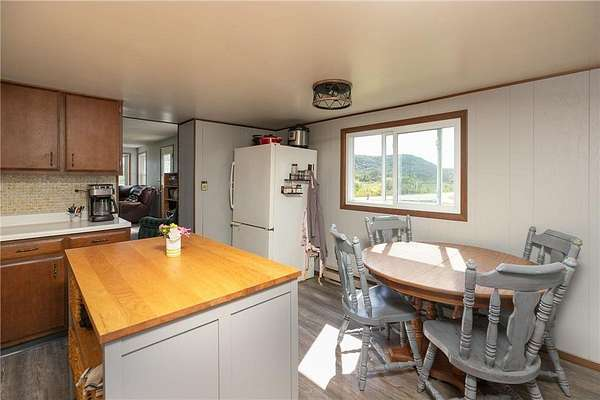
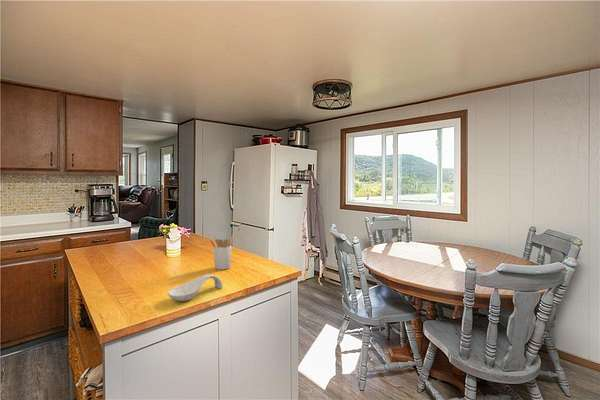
+ utensil holder [209,234,234,271]
+ spoon rest [167,274,223,302]
